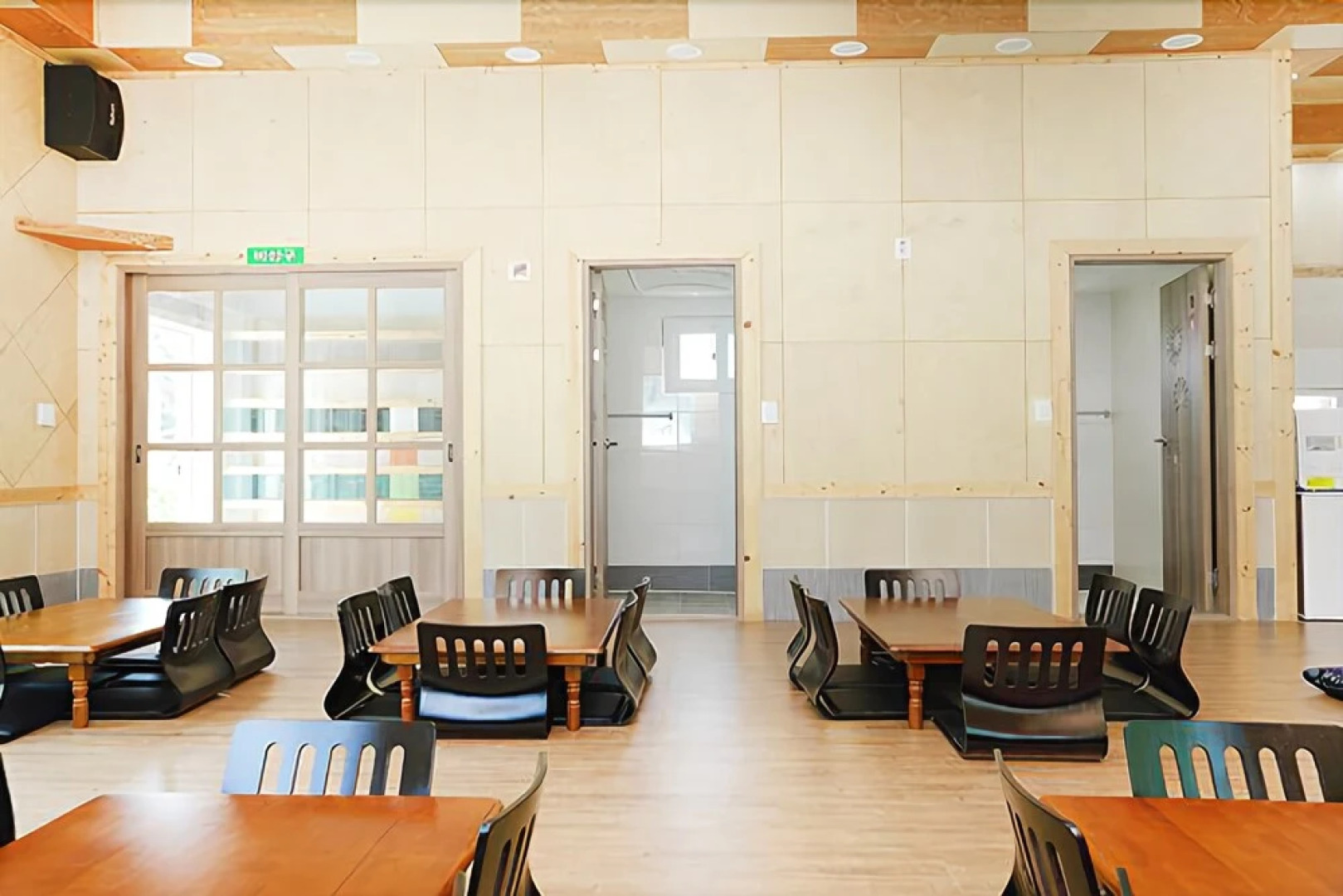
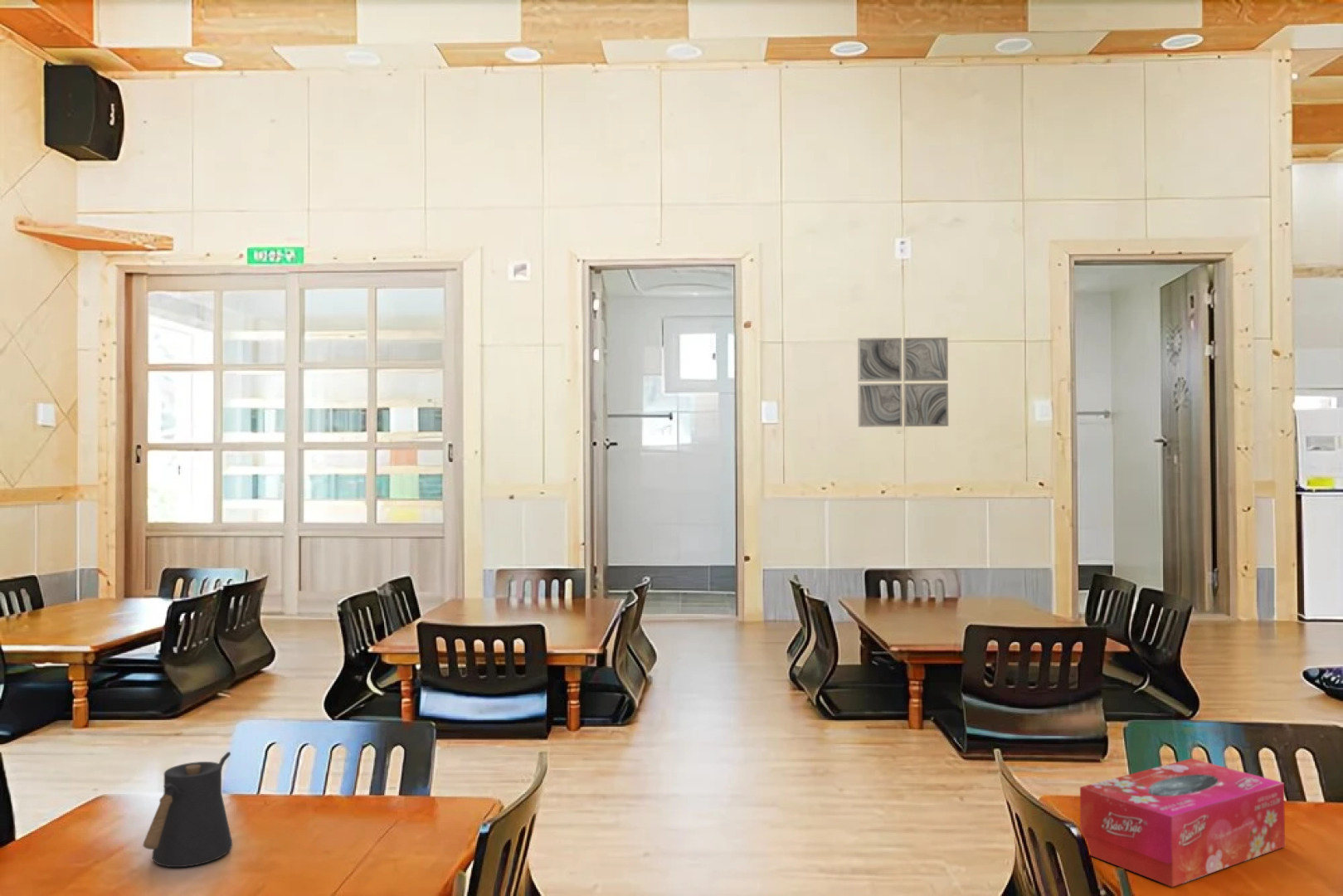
+ wall art [857,337,949,428]
+ tissue box [1079,757,1286,888]
+ kettle [142,751,233,868]
